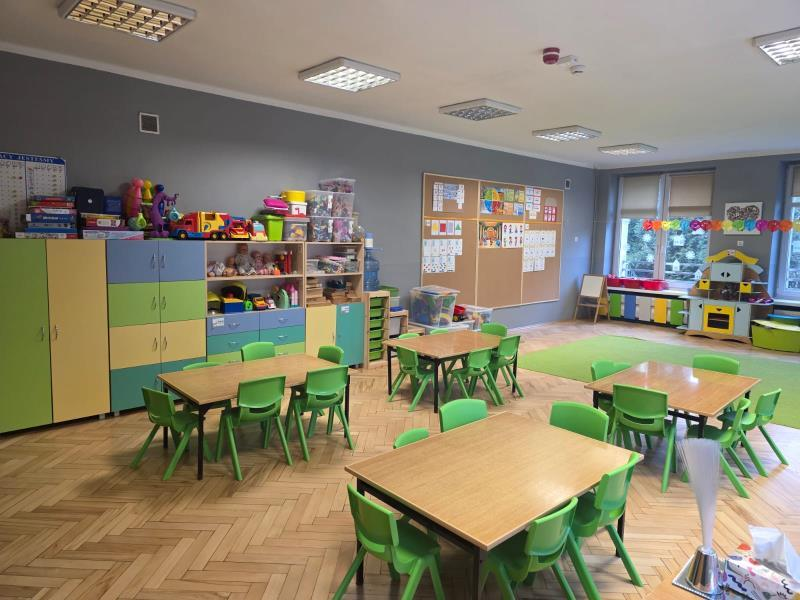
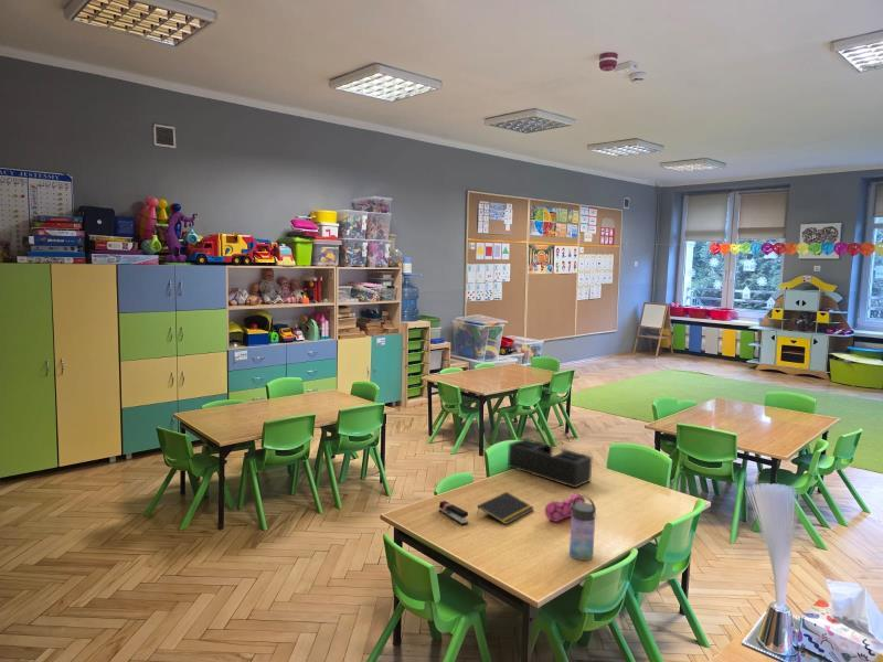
+ water bottle [568,494,597,562]
+ notepad [476,491,534,526]
+ stapler [438,500,469,526]
+ desk organizer [507,438,593,489]
+ pencil case [544,492,586,523]
